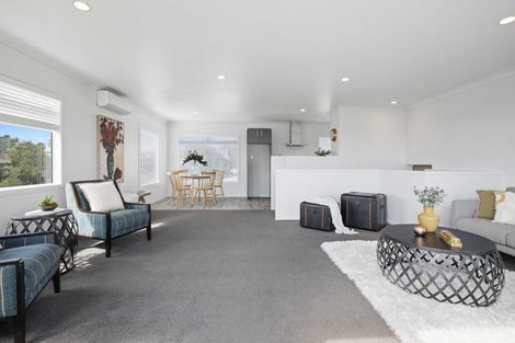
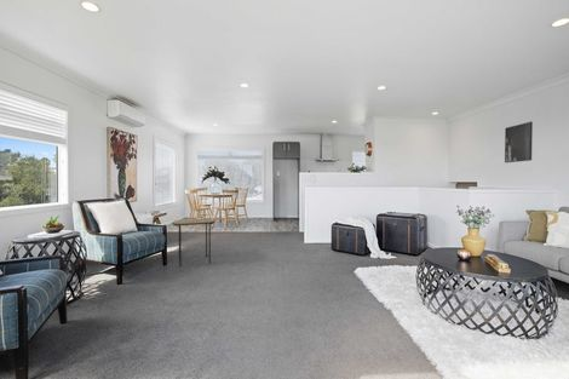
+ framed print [504,121,534,163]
+ side table [171,218,215,268]
